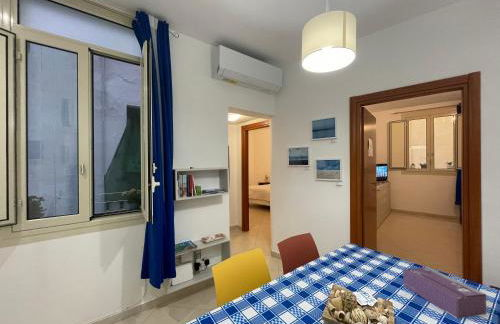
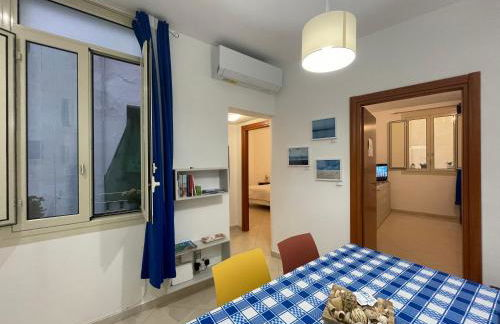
- tissue box [402,266,487,319]
